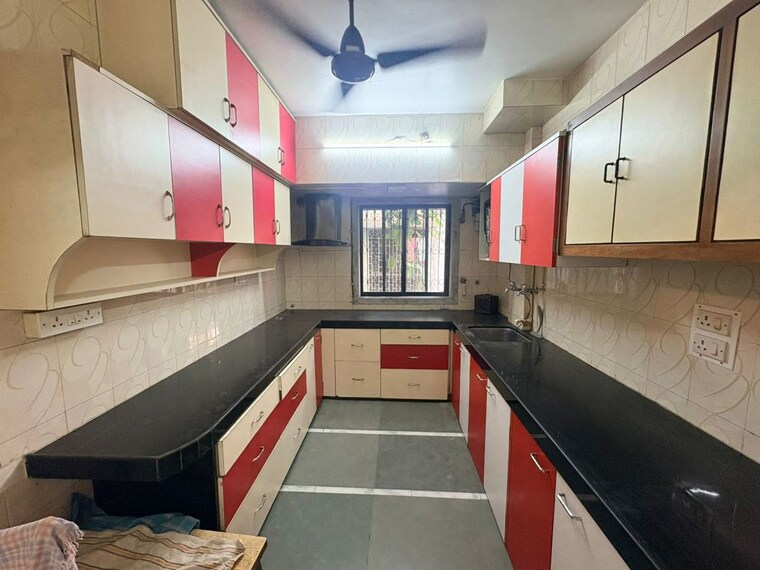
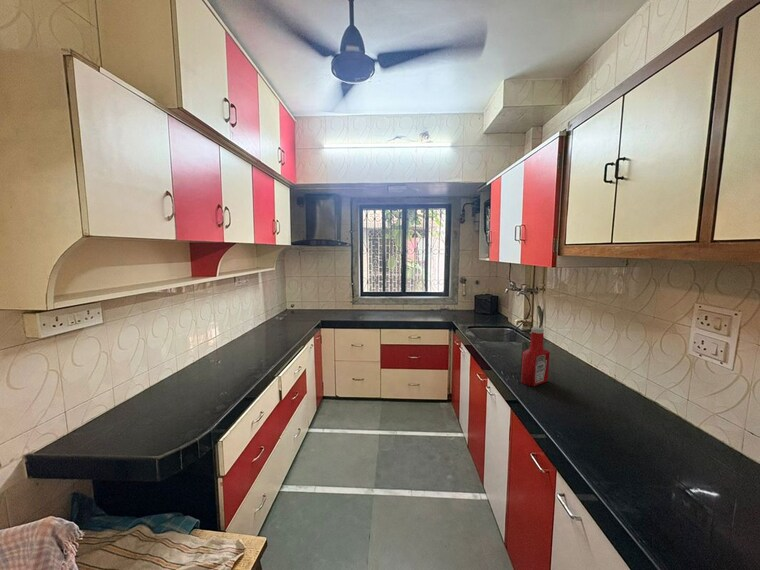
+ soap bottle [520,326,551,387]
